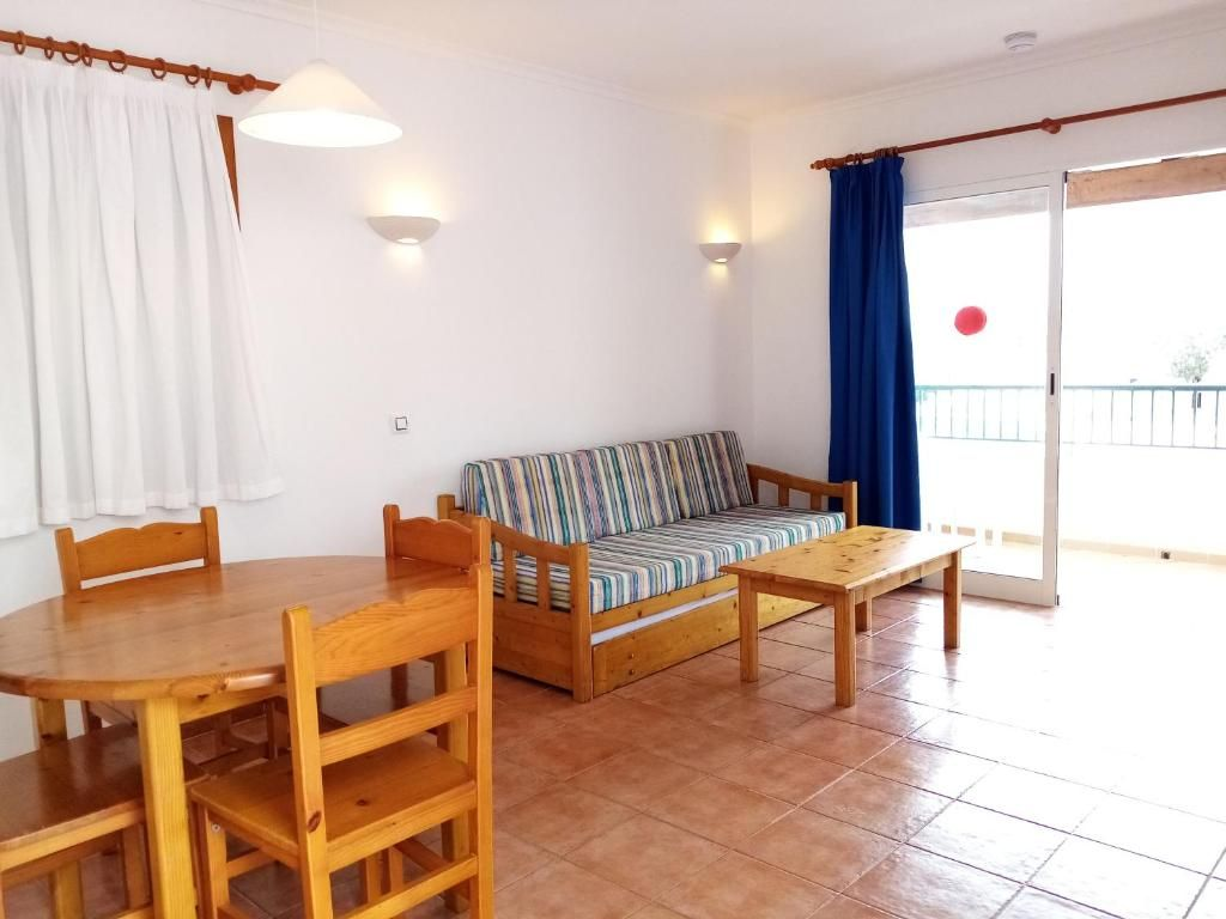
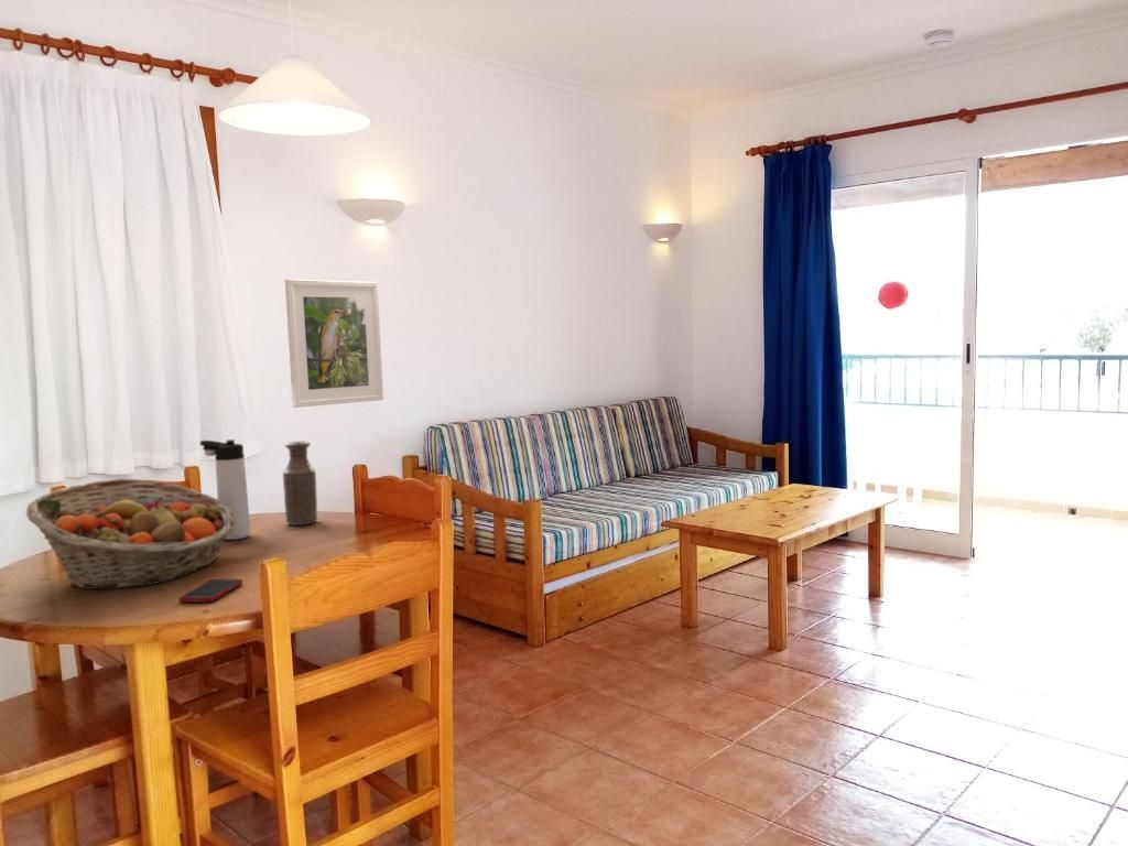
+ fruit basket [25,477,236,590]
+ thermos bottle [198,438,251,541]
+ cell phone [178,578,243,604]
+ bottle [282,441,318,527]
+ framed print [284,279,384,409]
